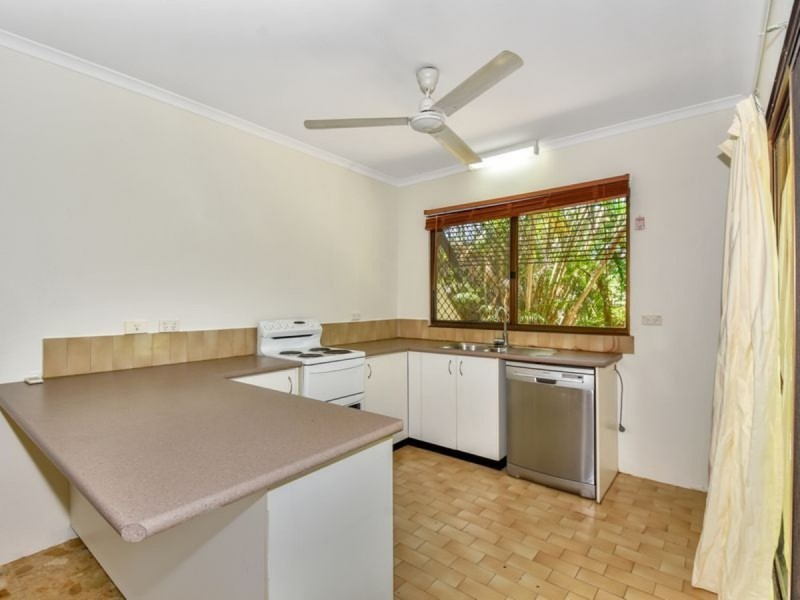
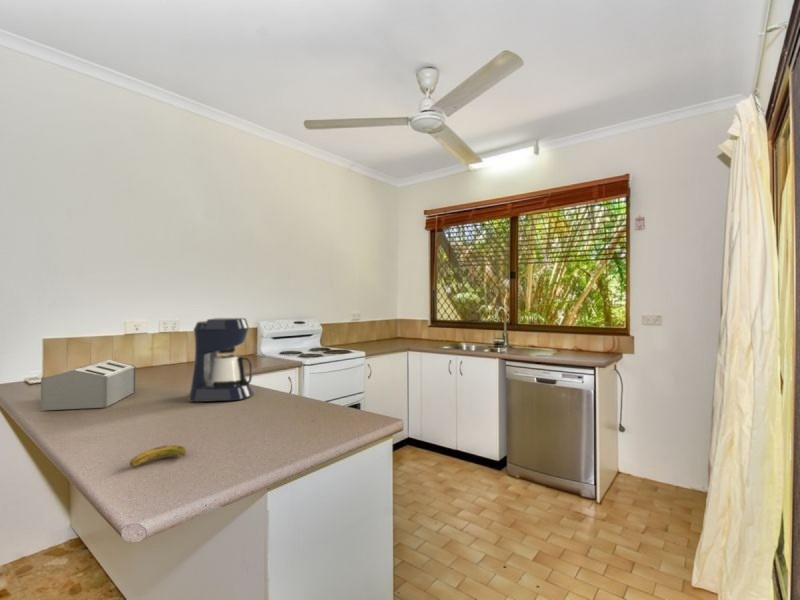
+ coffee maker [188,317,254,403]
+ banana [128,444,187,467]
+ toaster [40,359,136,411]
